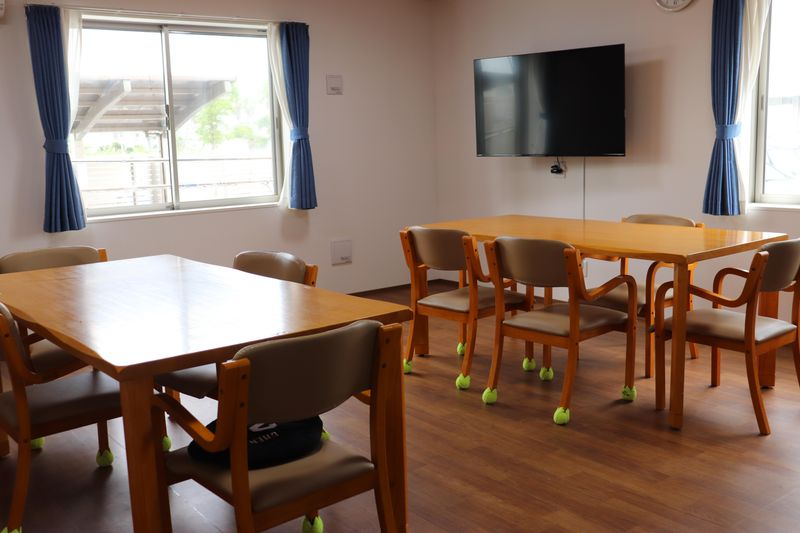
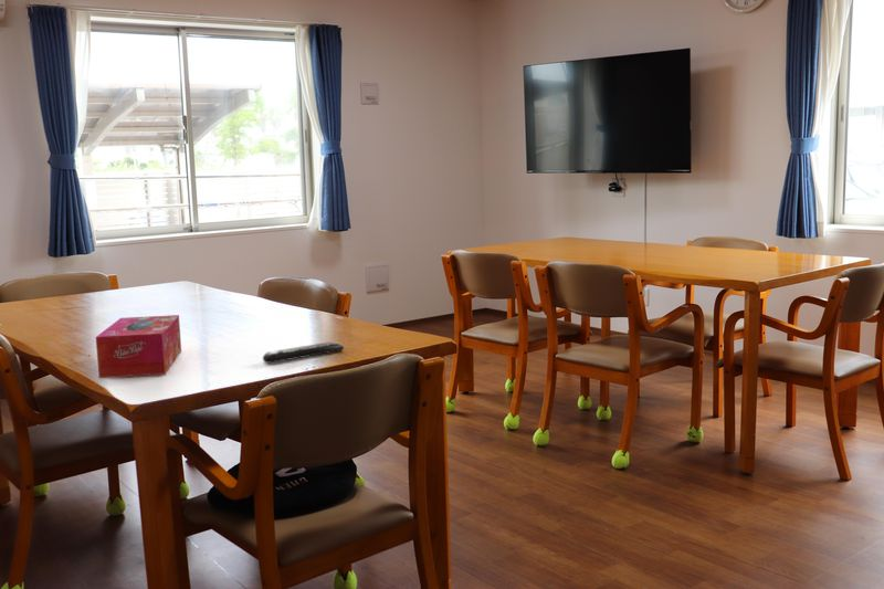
+ remote control [262,340,345,365]
+ tissue box [95,314,182,379]
